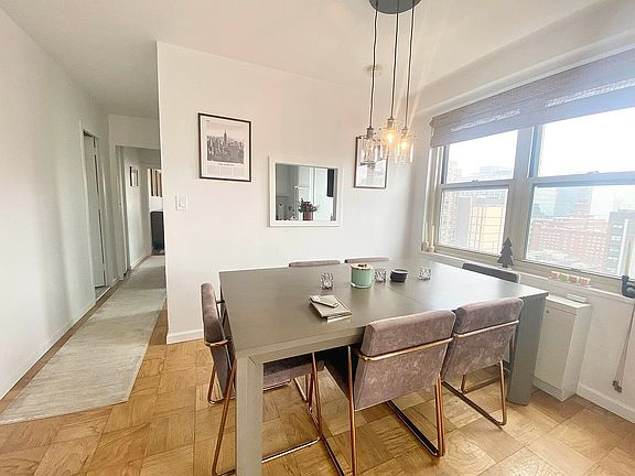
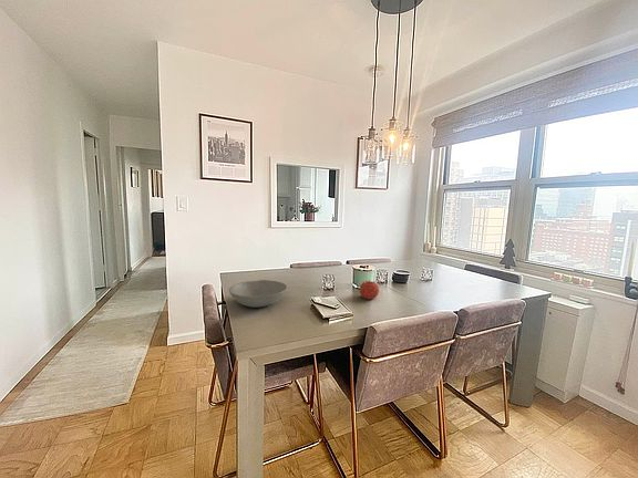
+ bowl [228,279,288,309]
+ fruit [359,279,380,300]
